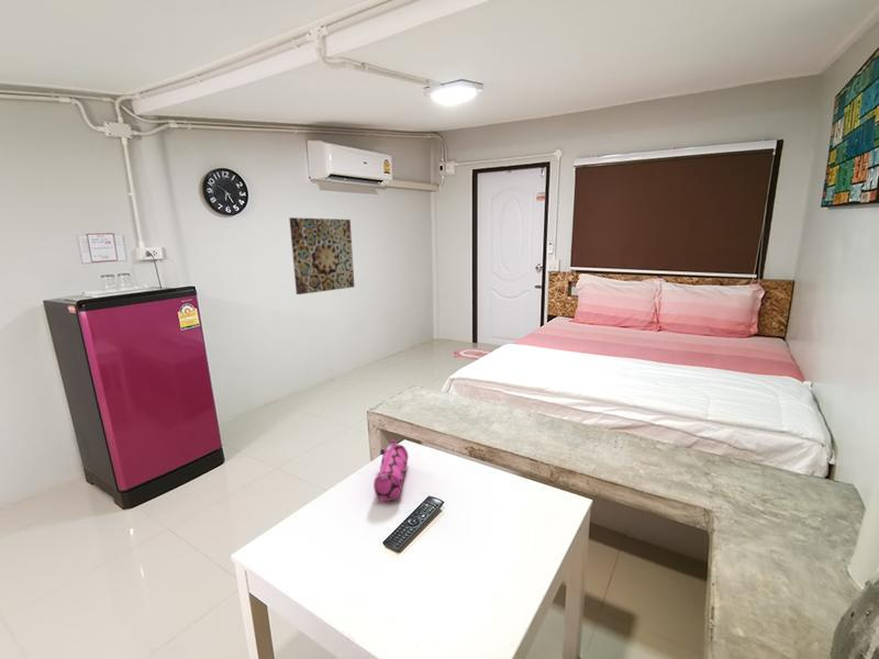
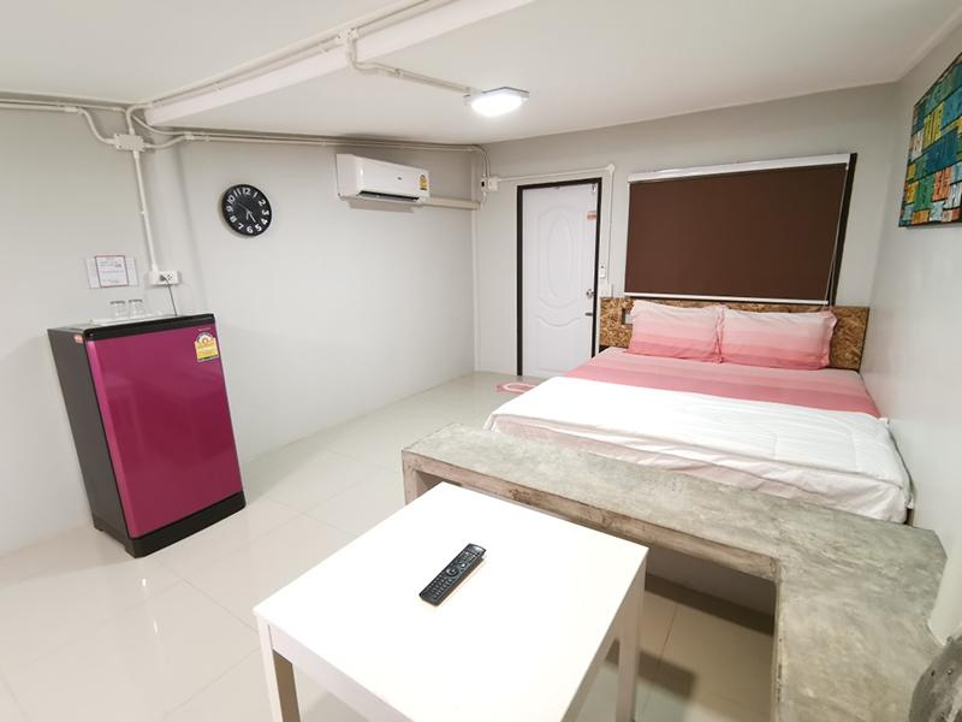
- pencil case [372,439,409,502]
- wall art [288,216,356,295]
